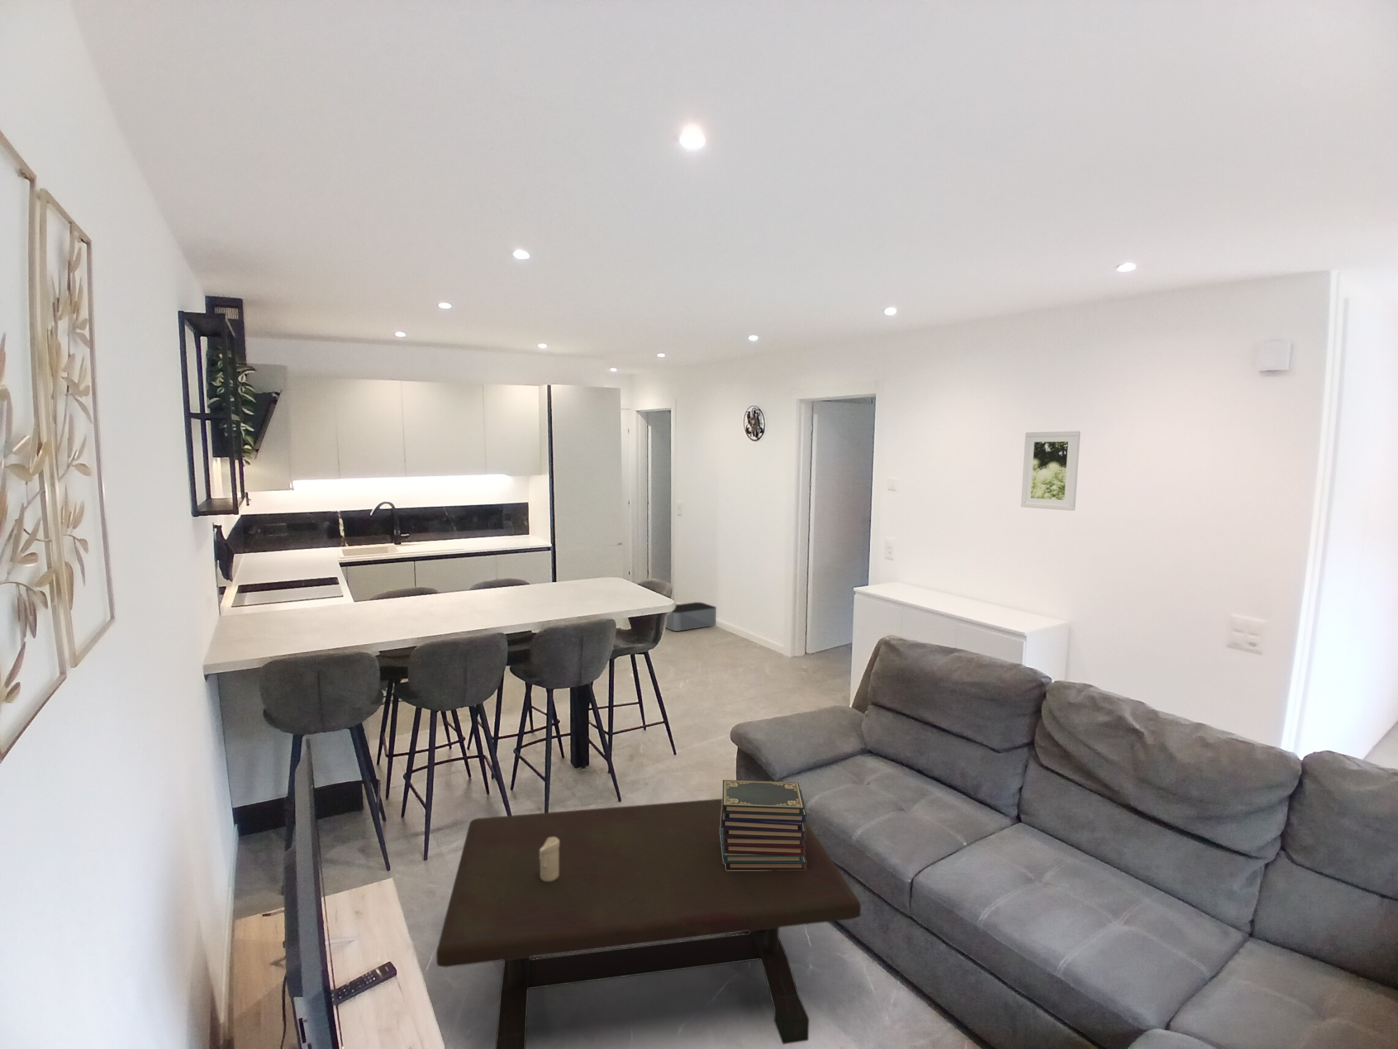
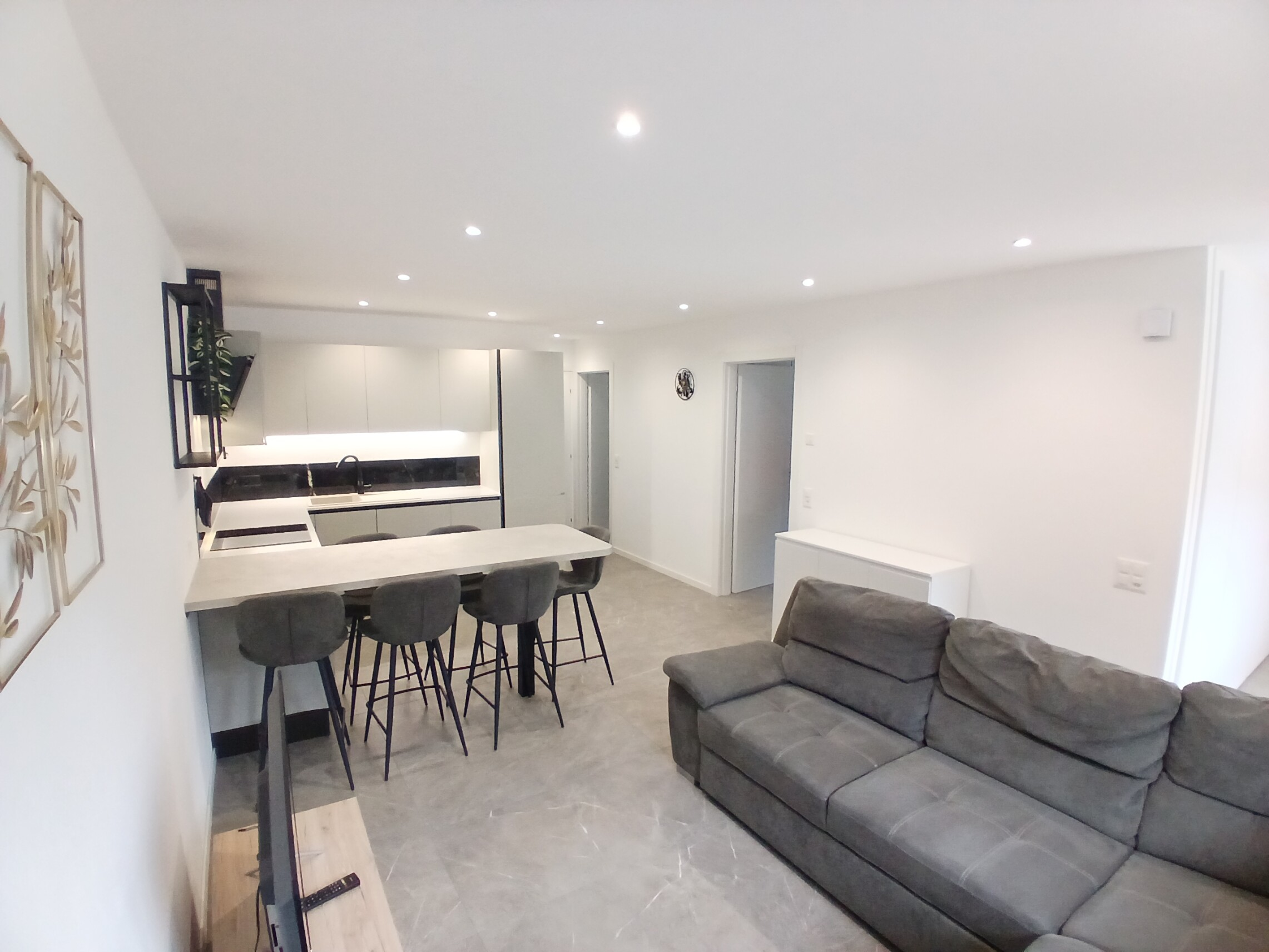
- storage bin [664,602,717,631]
- candle [539,837,560,882]
- coffee table [435,798,861,1049]
- book stack [720,779,808,870]
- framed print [1020,431,1082,511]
